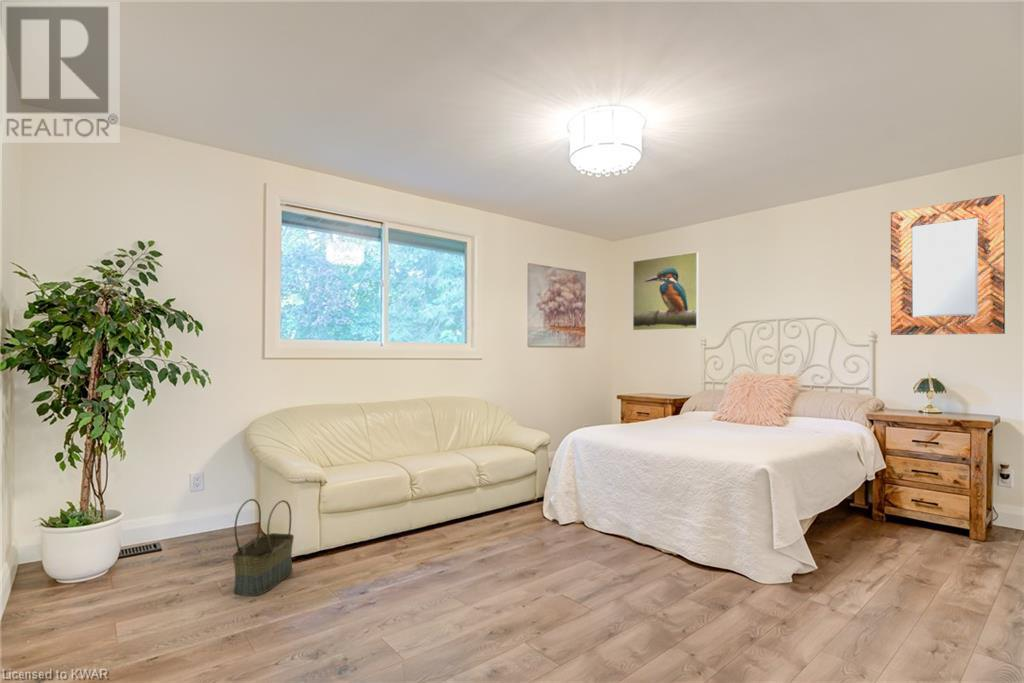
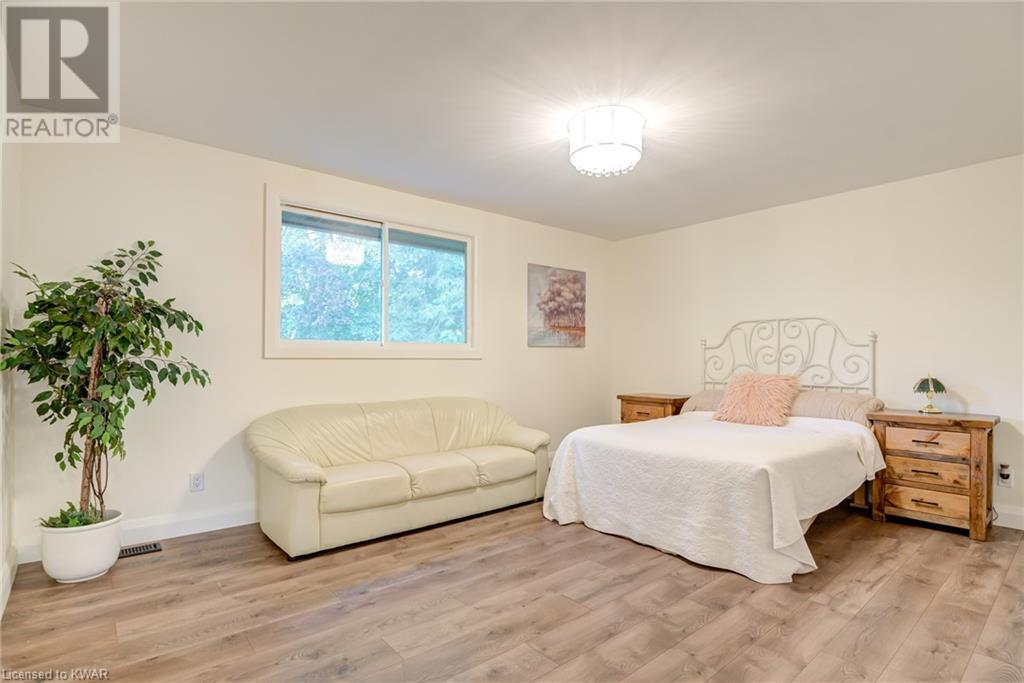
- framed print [632,251,700,331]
- basket [232,498,295,597]
- home mirror [890,193,1006,336]
